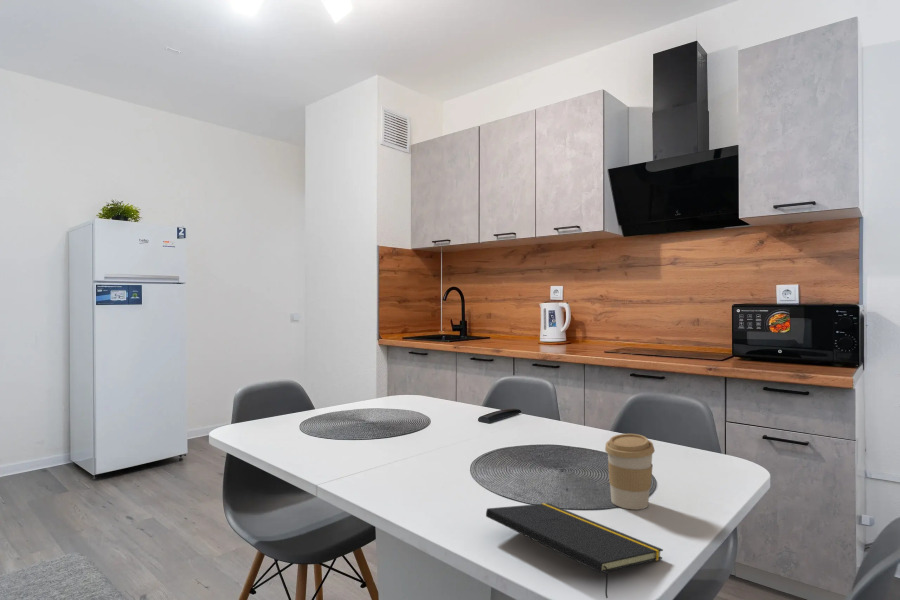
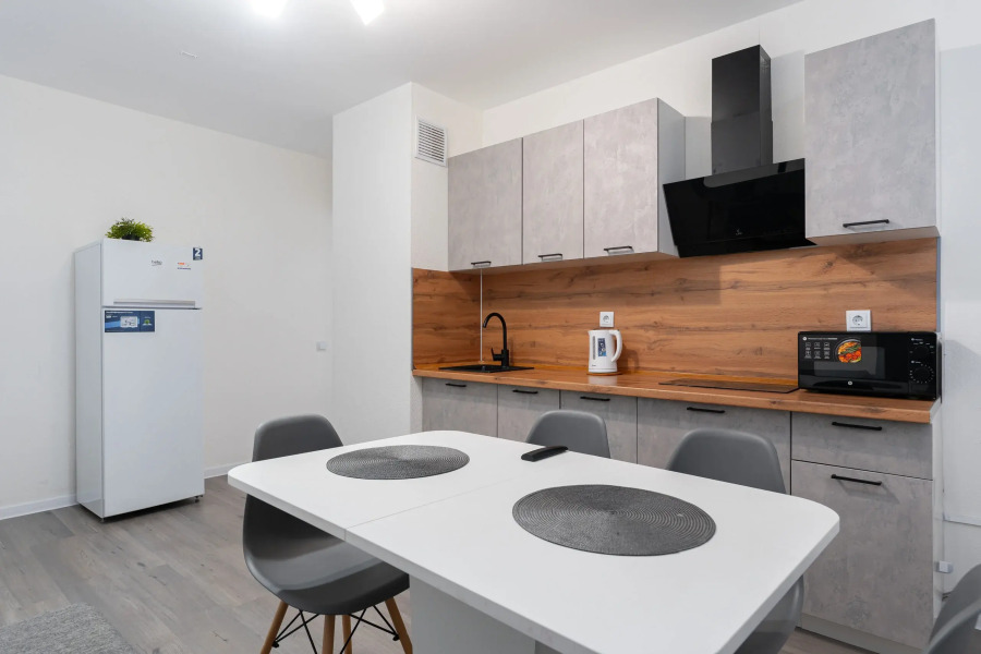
- notepad [485,502,664,599]
- coffee cup [604,433,656,510]
